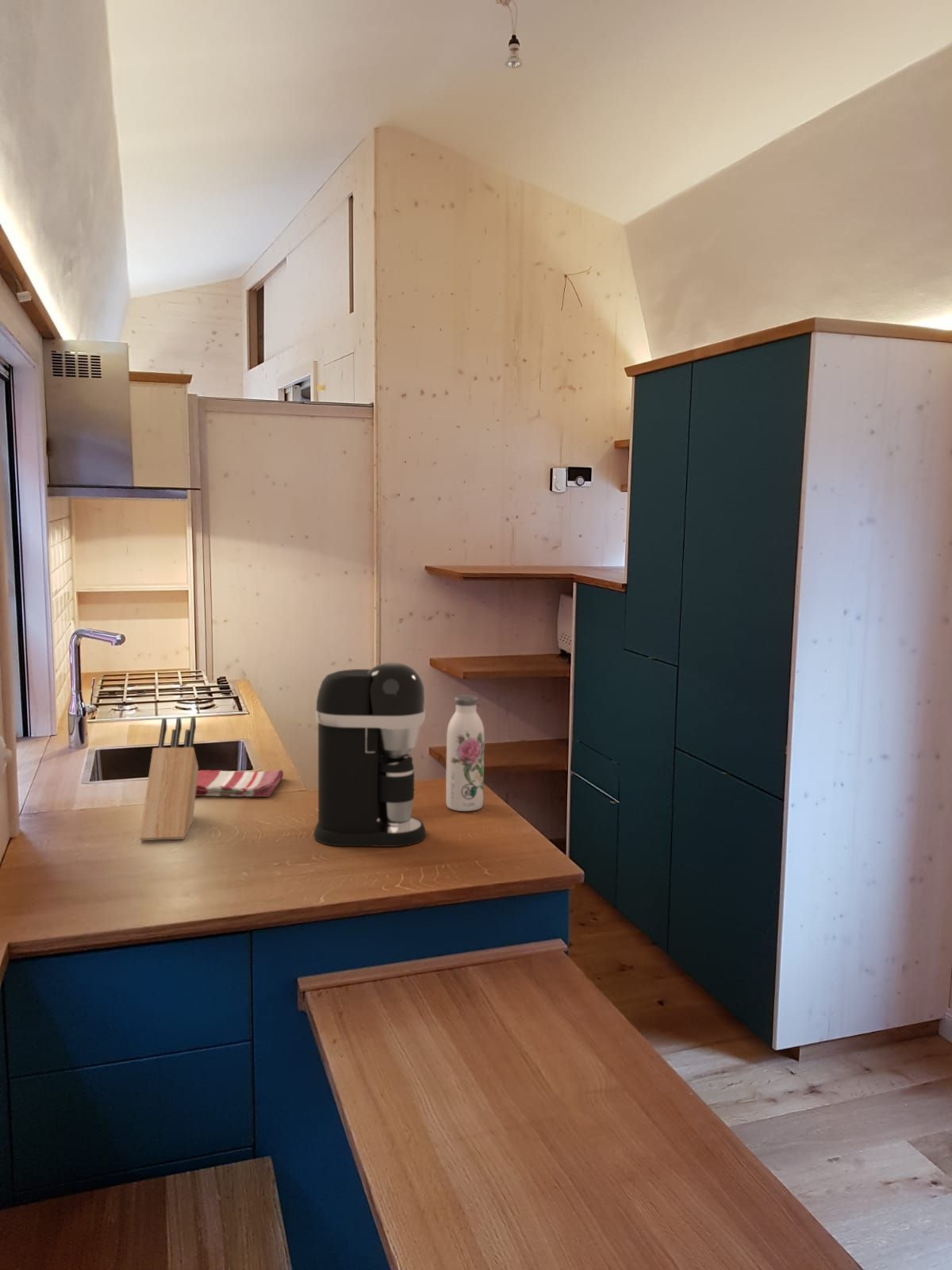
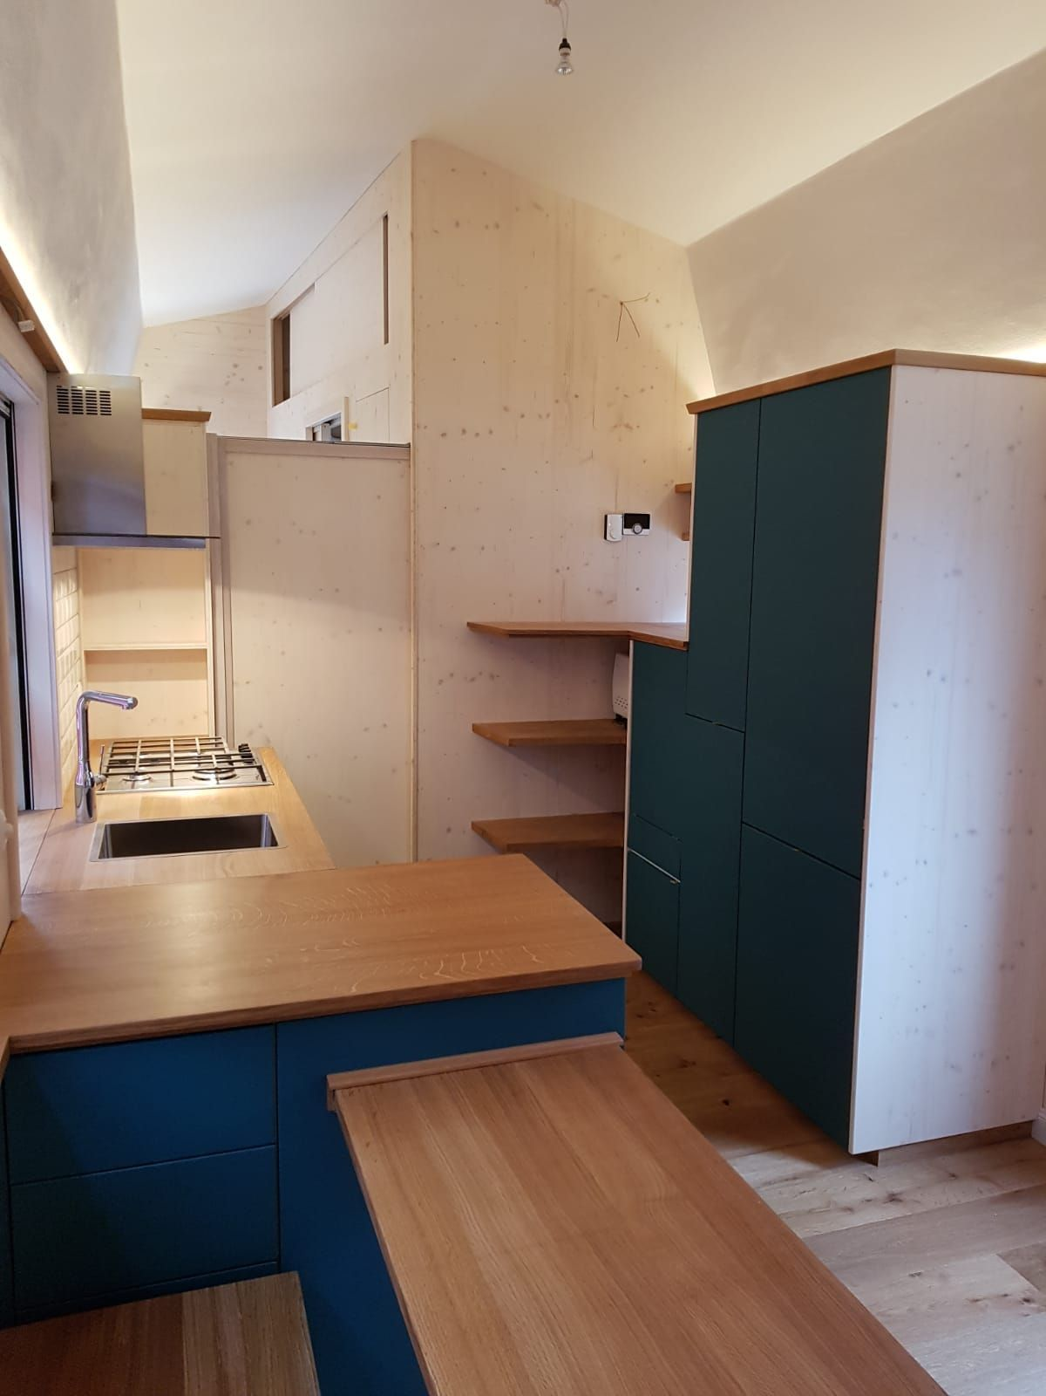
- water bottle [445,694,485,812]
- dish towel [195,769,284,798]
- coffee maker [313,662,427,848]
- knife block [139,716,199,841]
